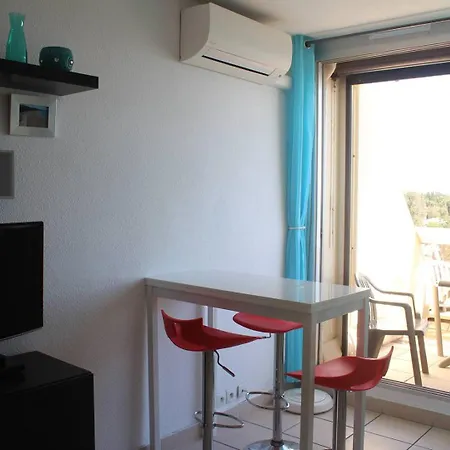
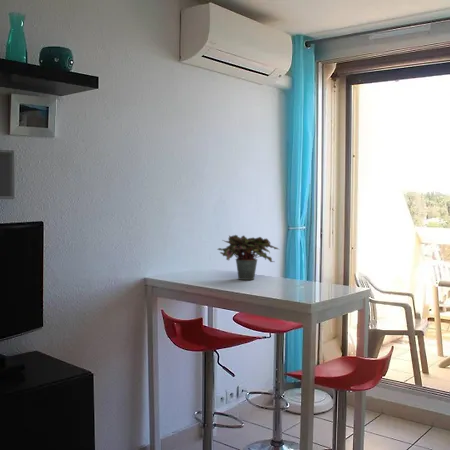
+ potted plant [216,234,281,281]
